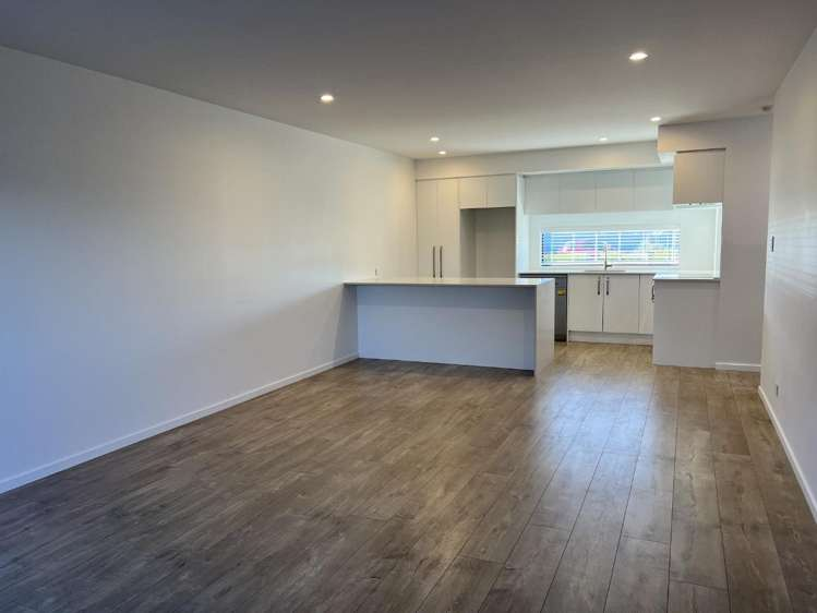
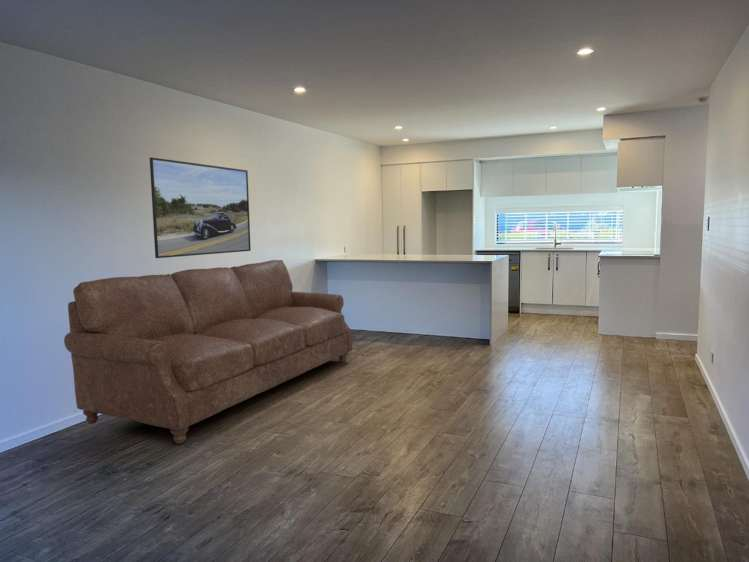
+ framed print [149,156,252,259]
+ sofa [63,259,353,445]
